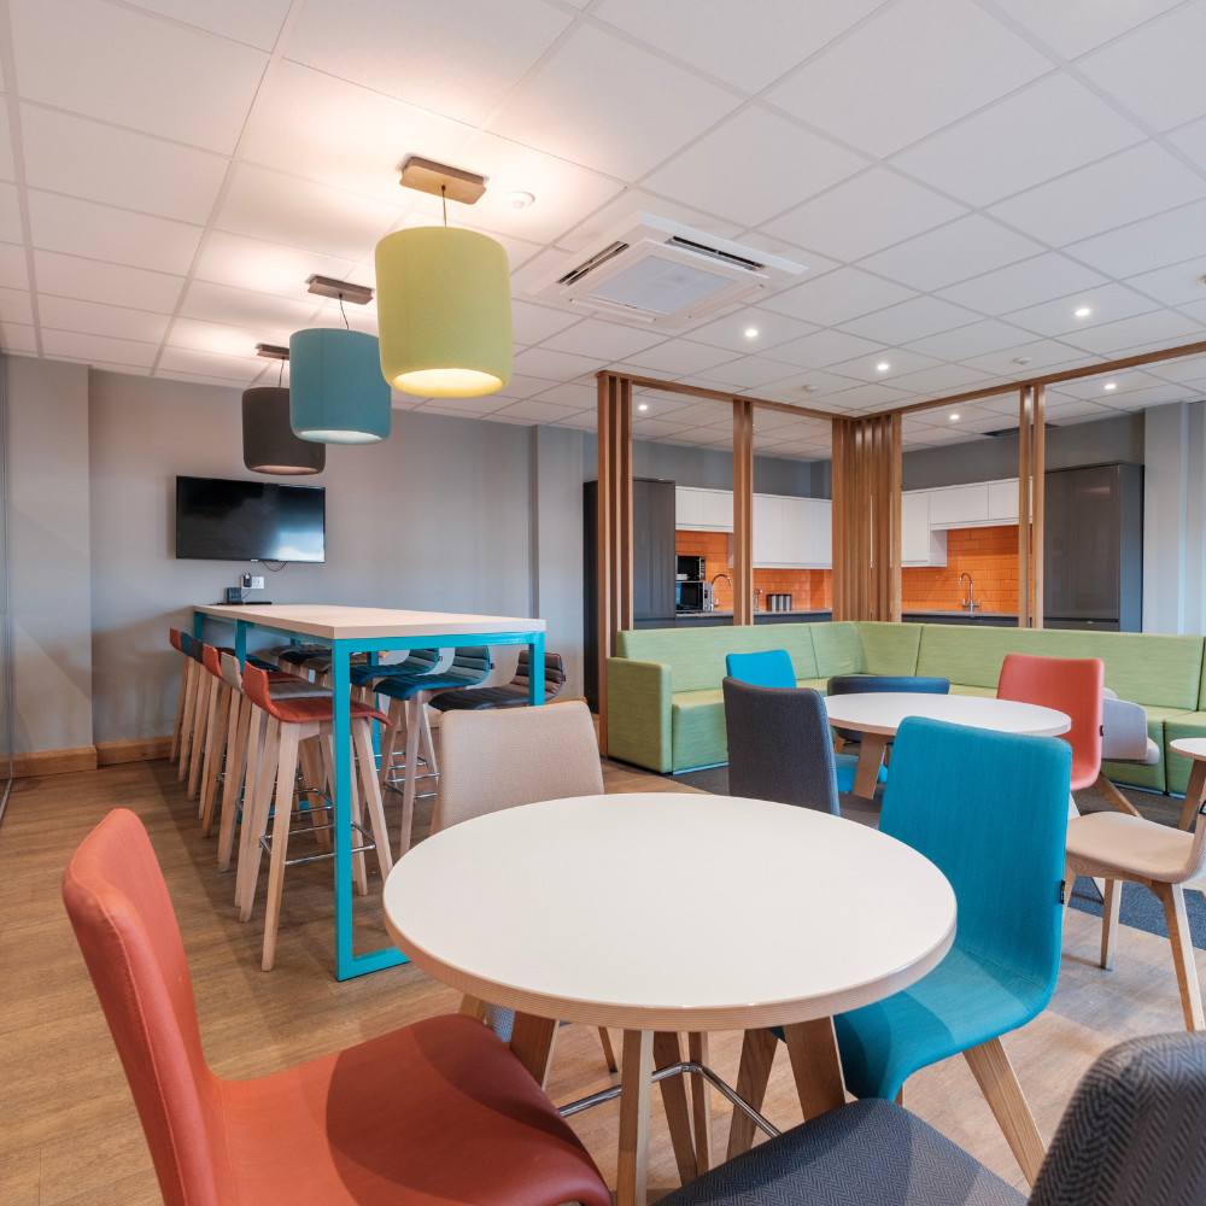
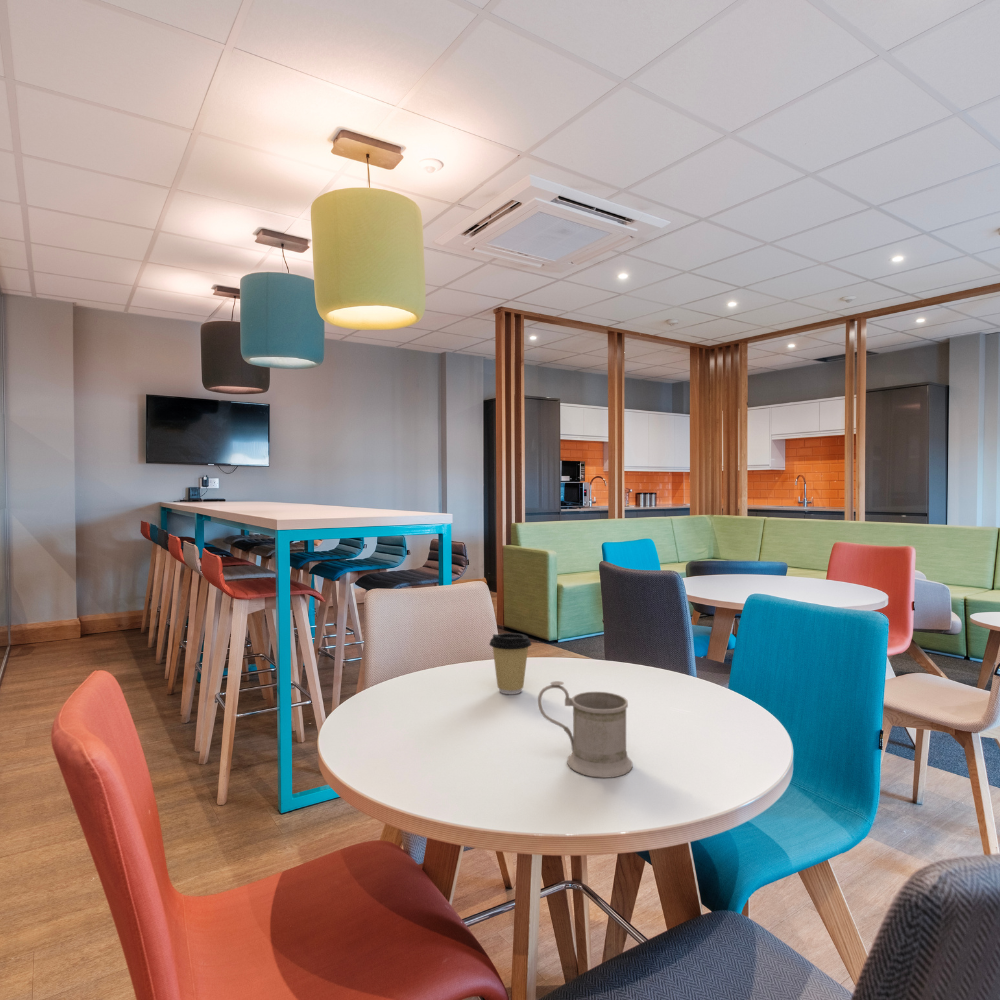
+ mug [537,680,633,779]
+ coffee cup [488,632,532,695]
